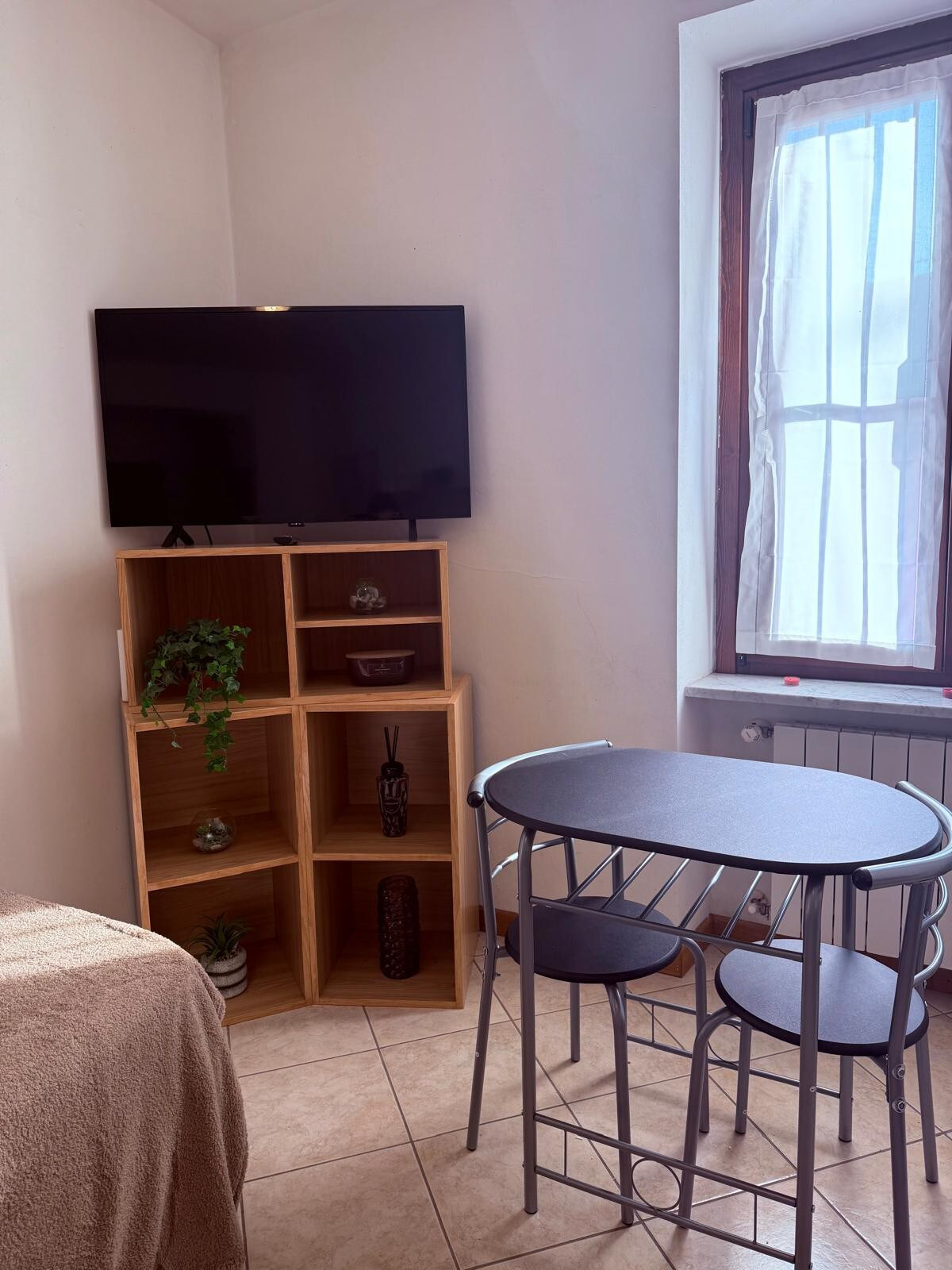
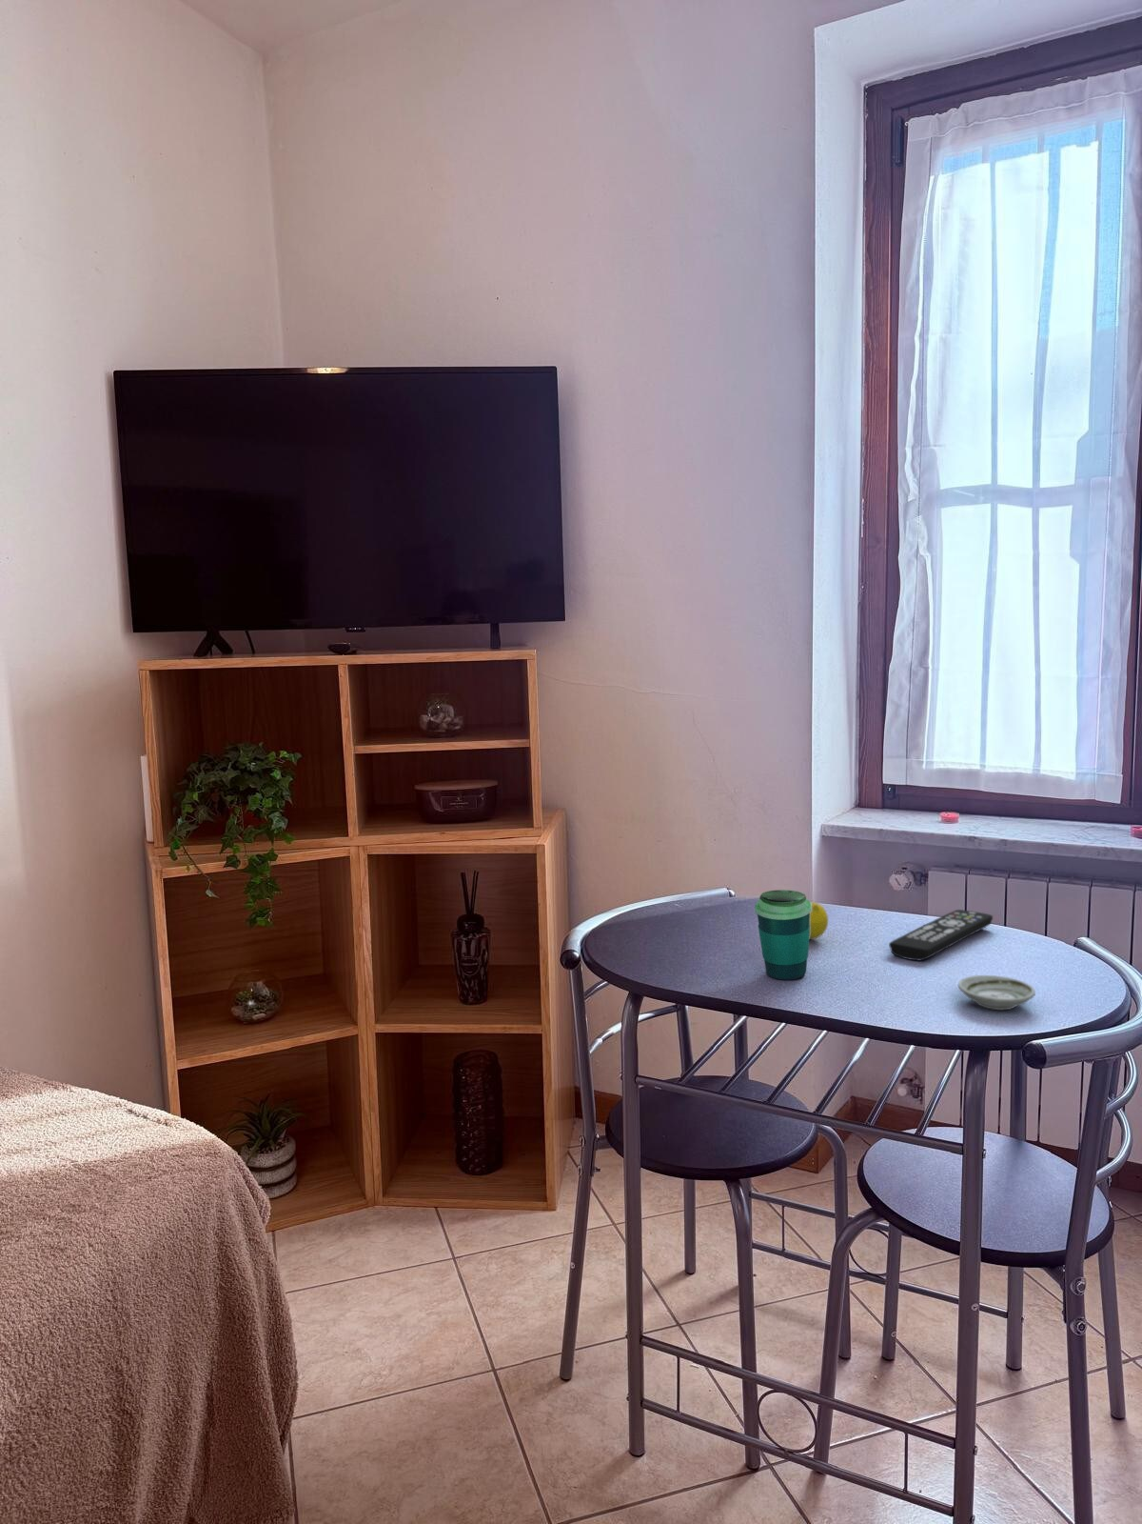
+ cup [753,889,812,982]
+ fruit [809,901,829,940]
+ remote control [888,908,993,961]
+ saucer [957,974,1036,1010]
